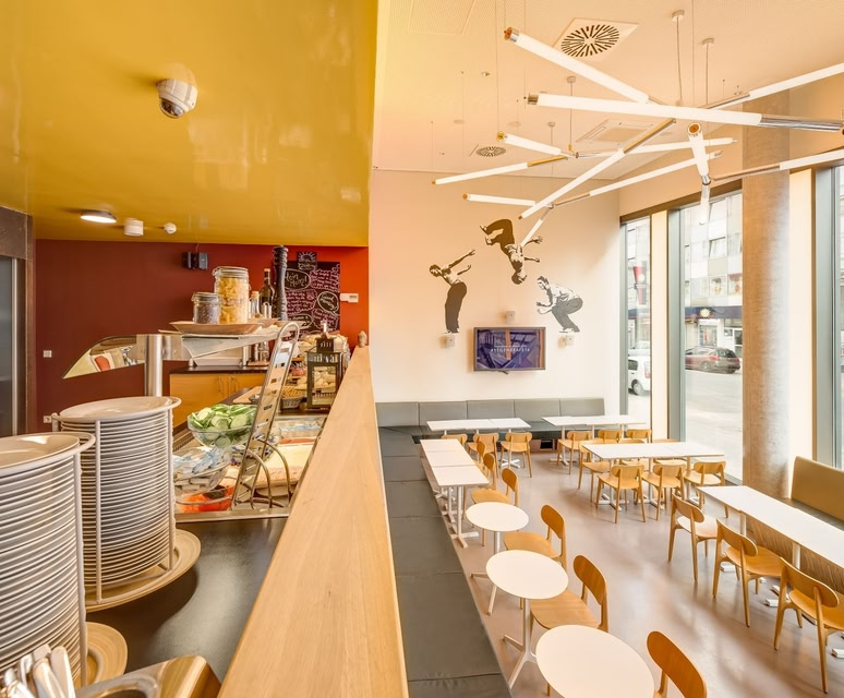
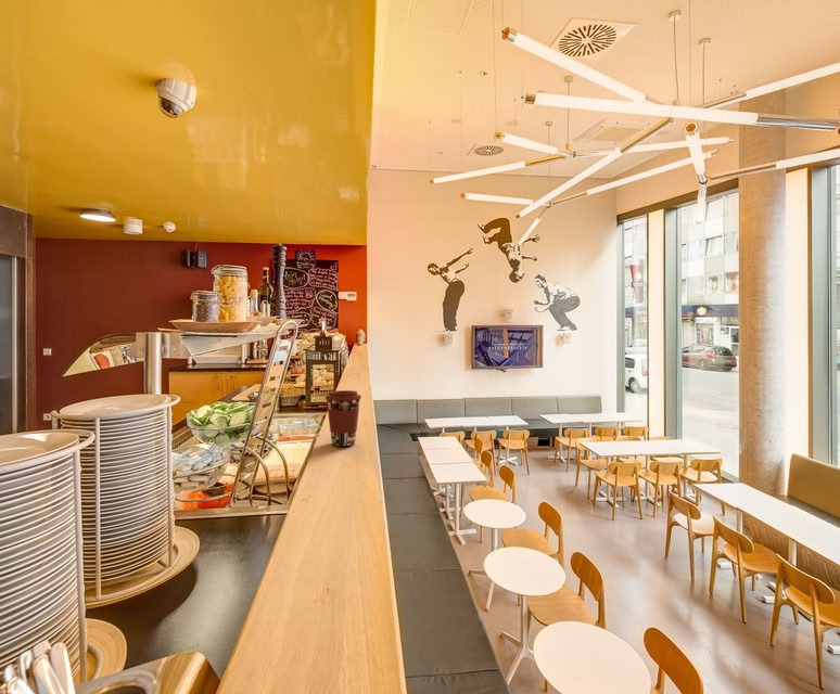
+ coffee cup [324,389,362,447]
